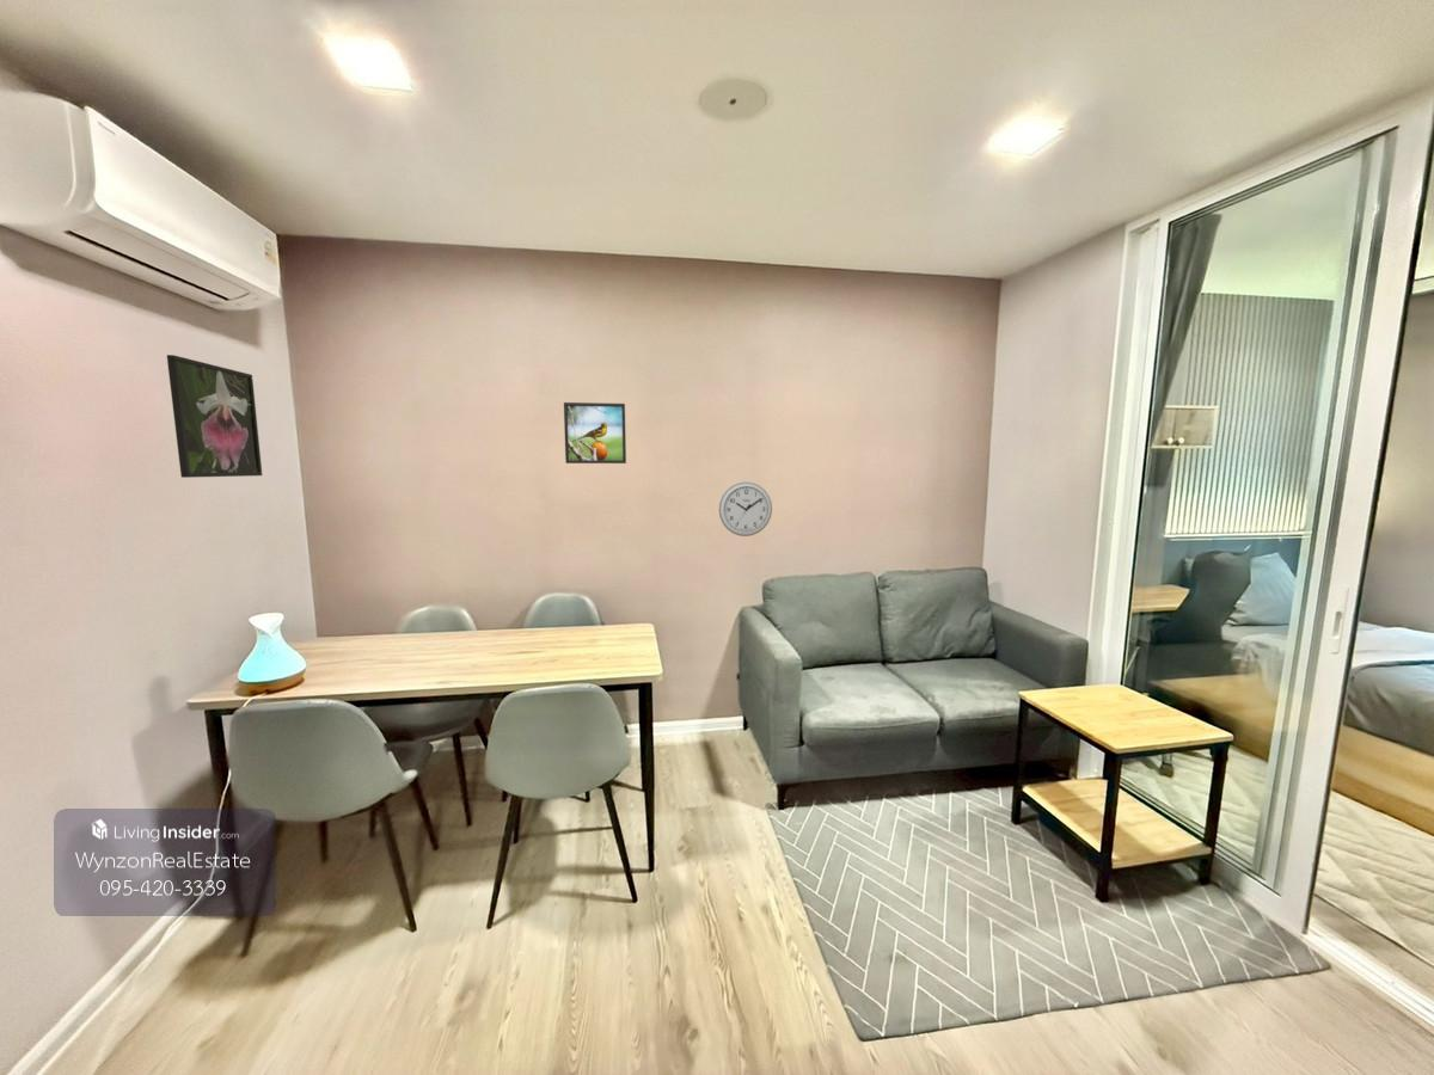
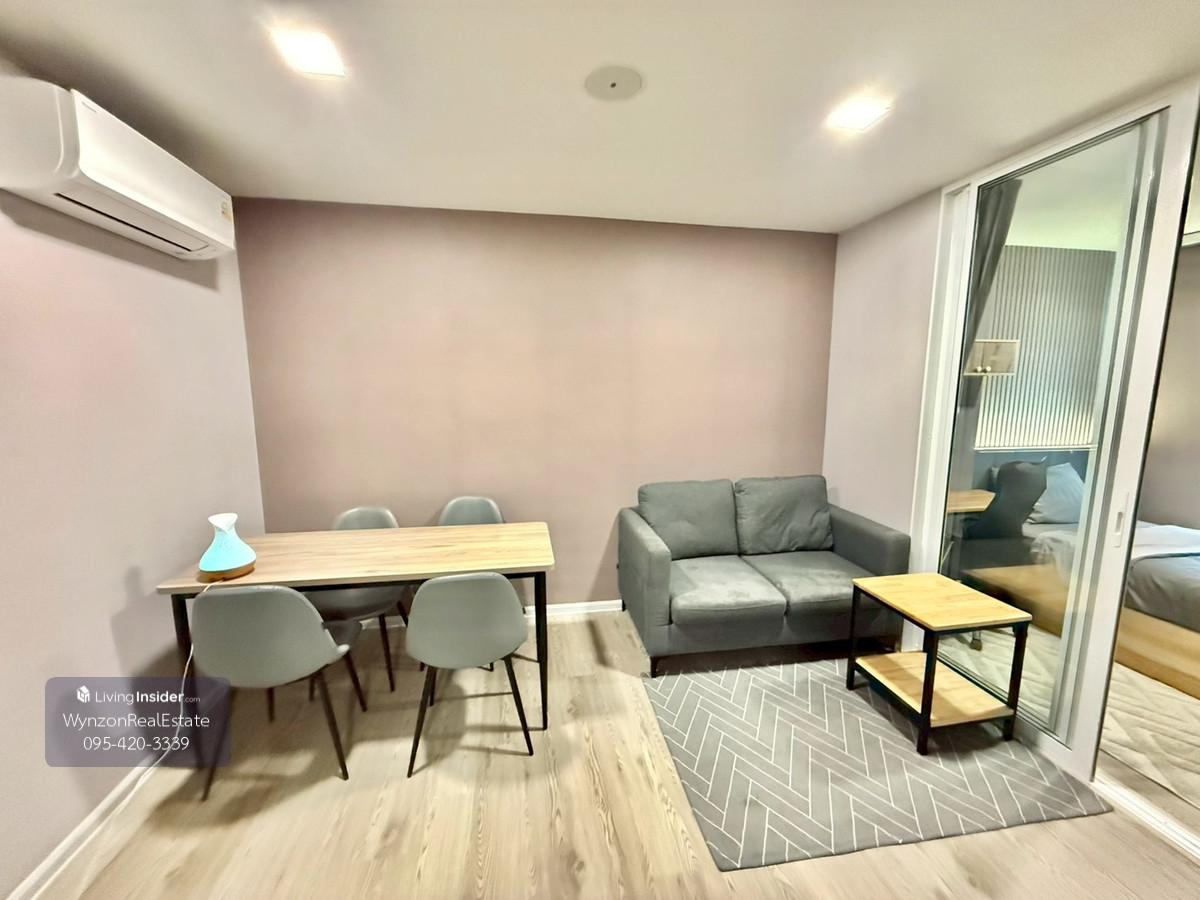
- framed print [563,401,627,465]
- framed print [166,354,263,479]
- wall clock [718,481,773,538]
